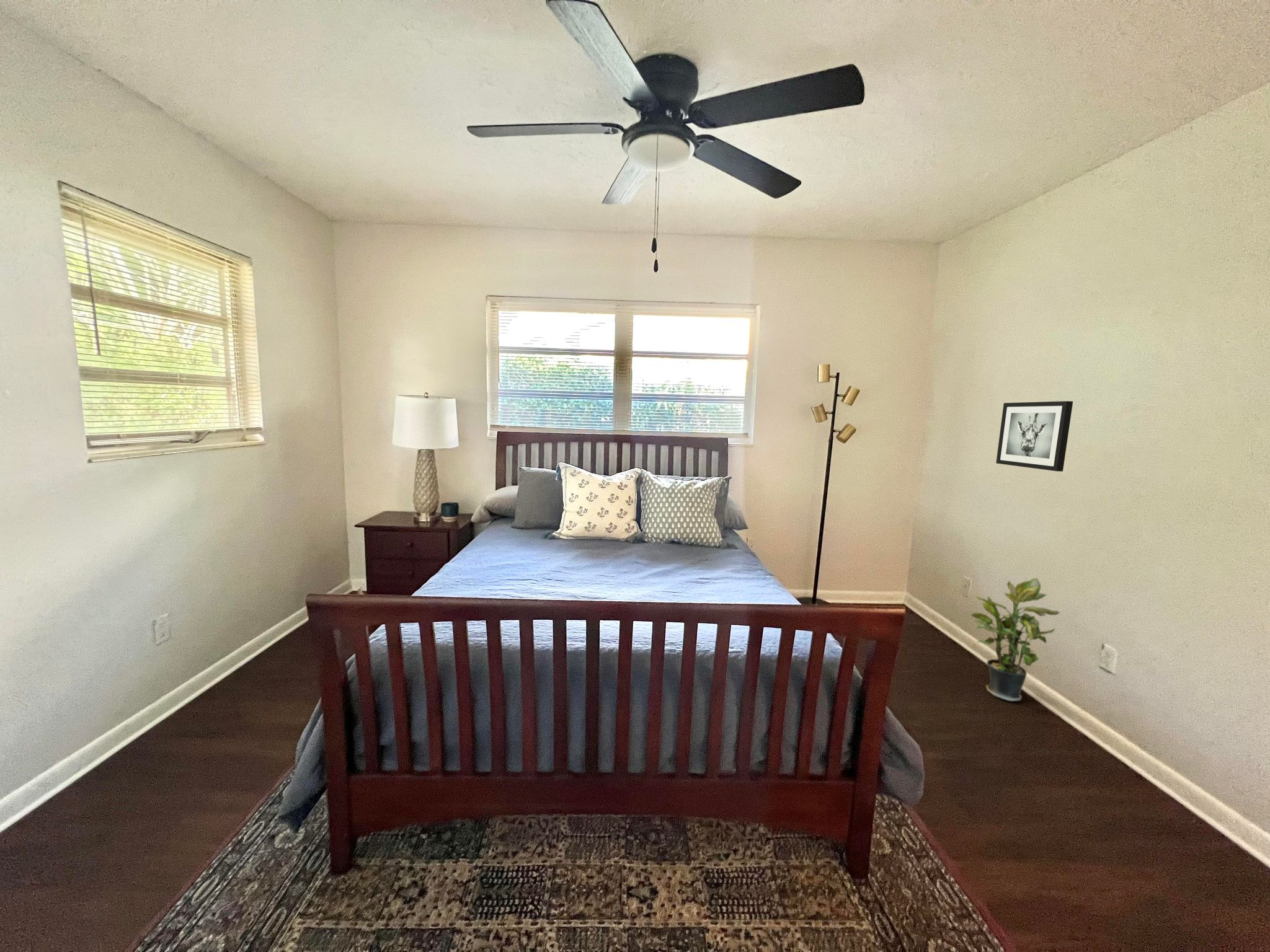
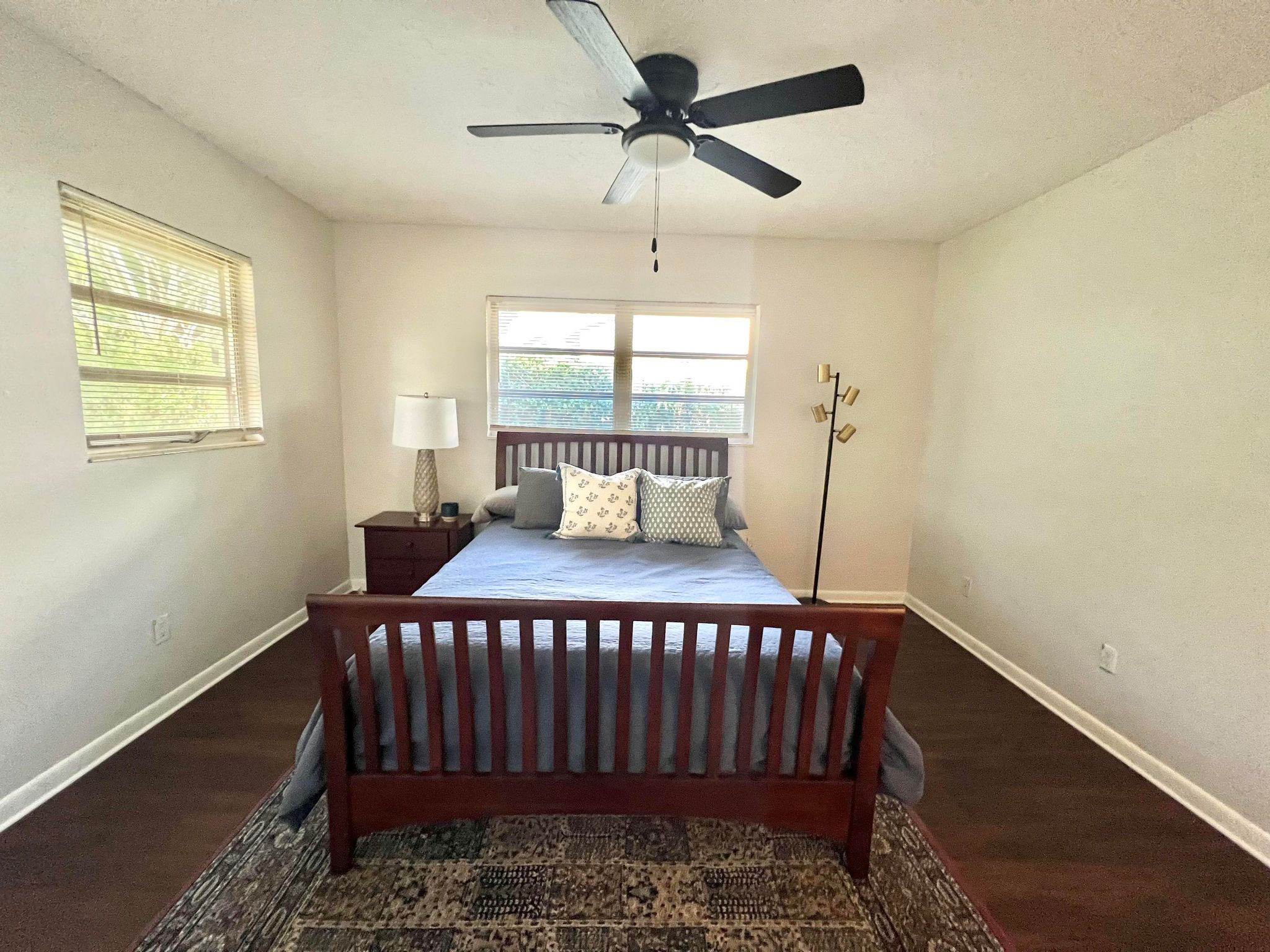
- wall art [995,400,1073,472]
- potted plant [970,578,1060,702]
